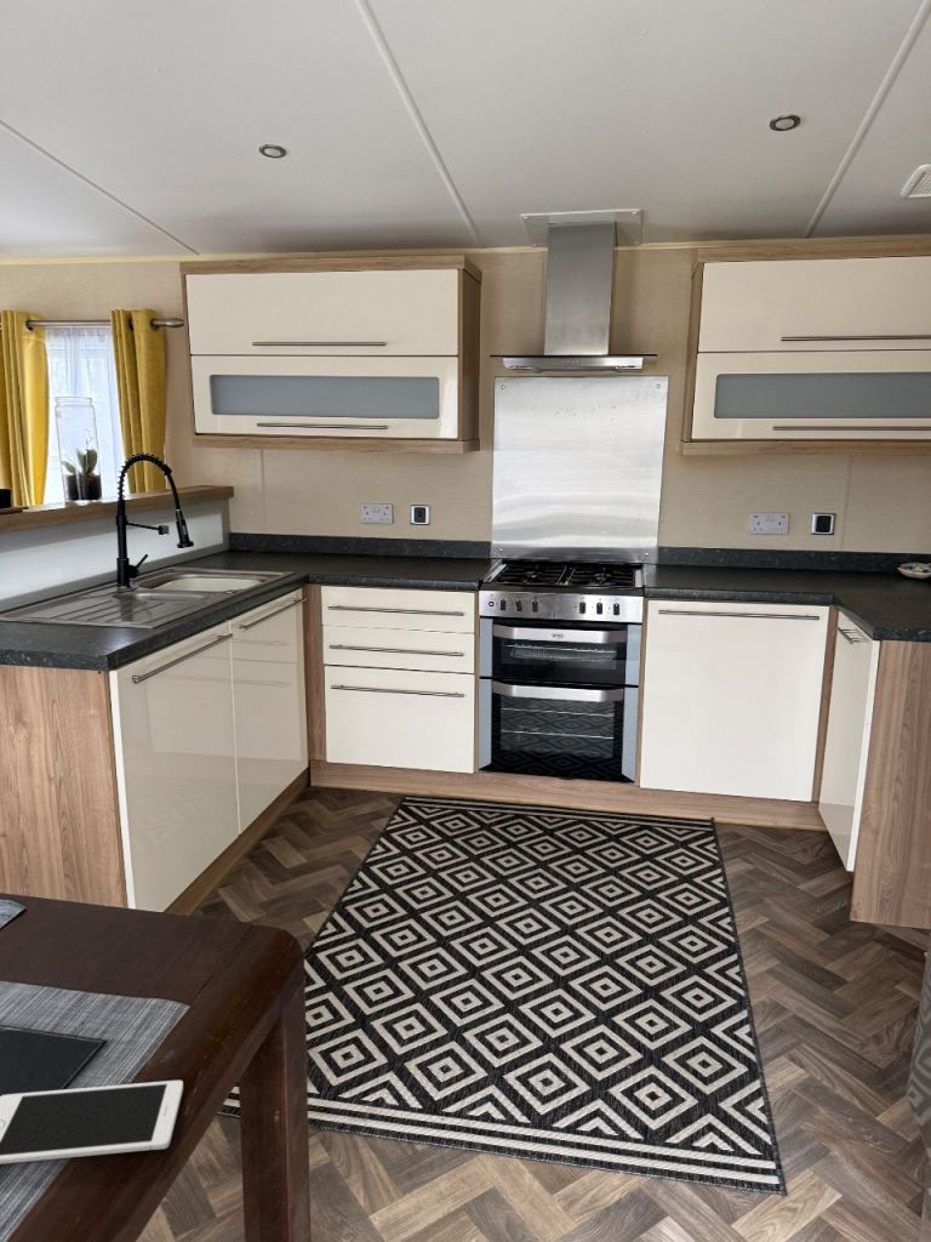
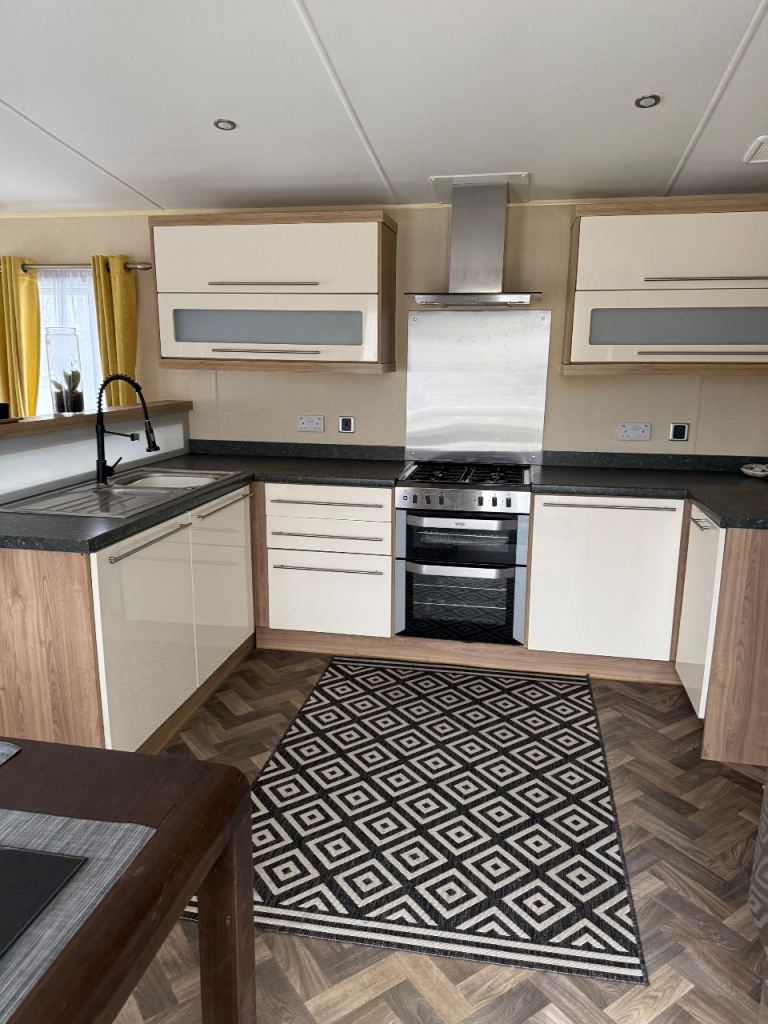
- cell phone [0,1079,184,1166]
